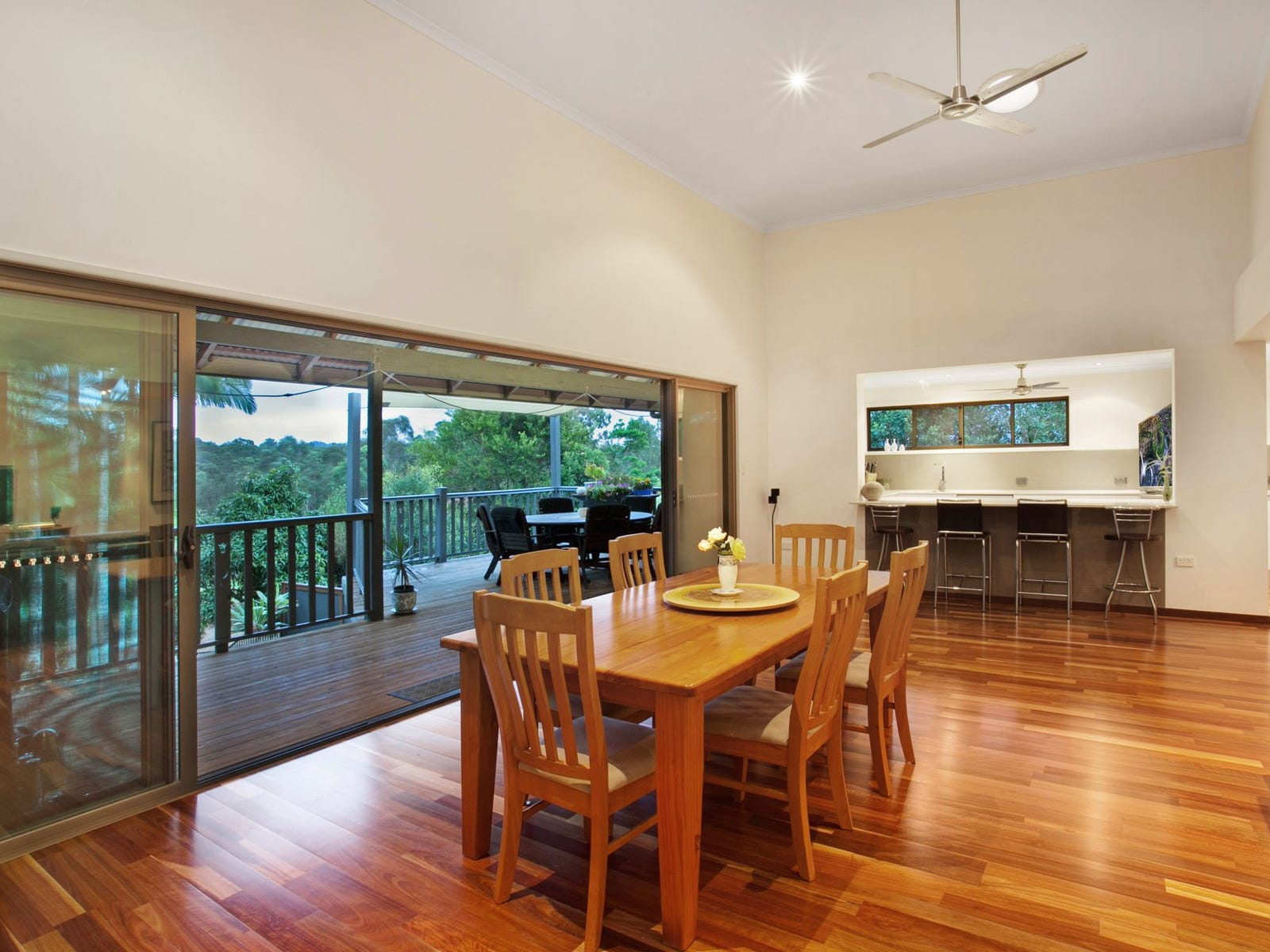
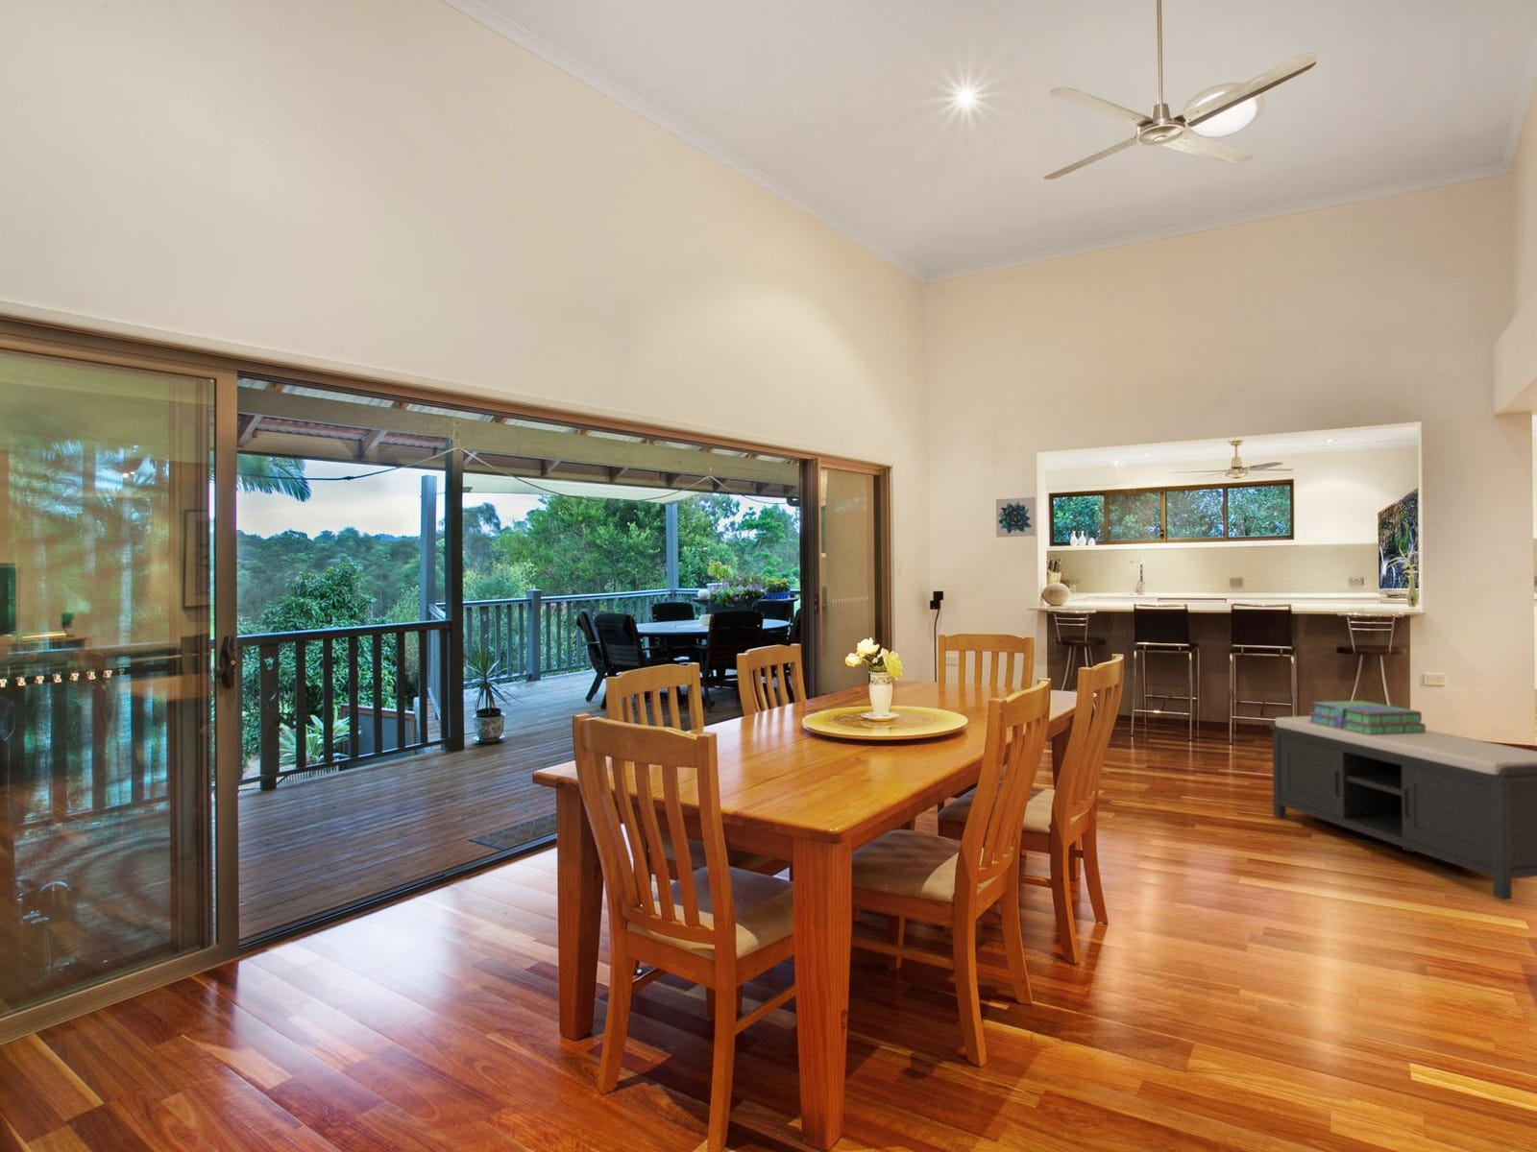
+ stack of books [1308,699,1427,735]
+ wall art [995,496,1036,537]
+ bench [1268,715,1537,902]
